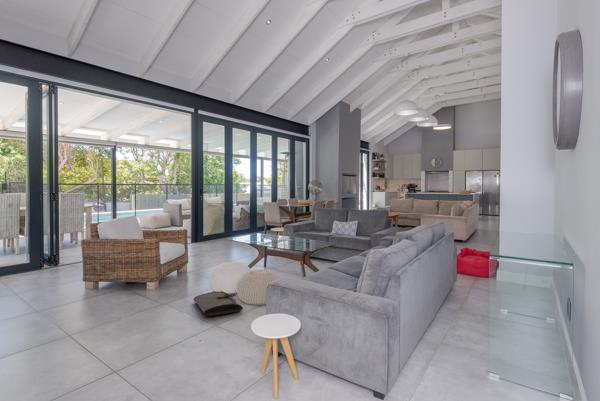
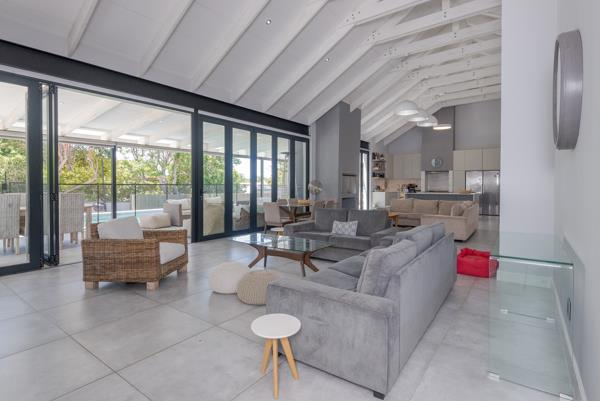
- tool roll [193,290,244,317]
